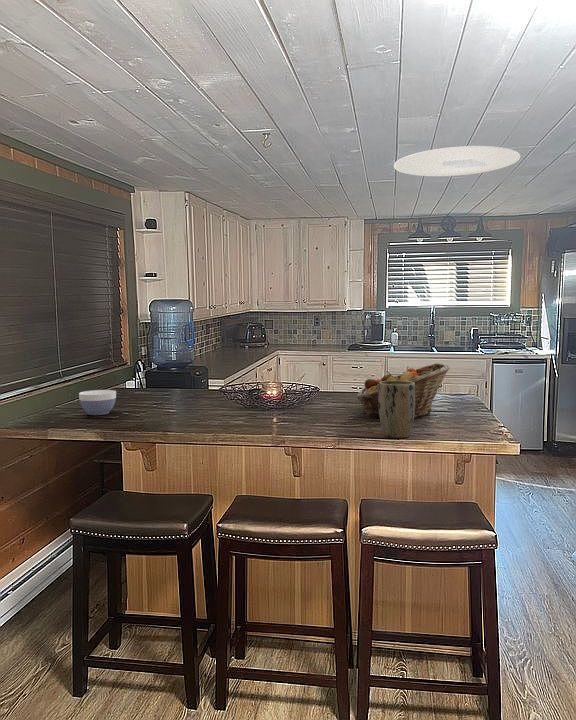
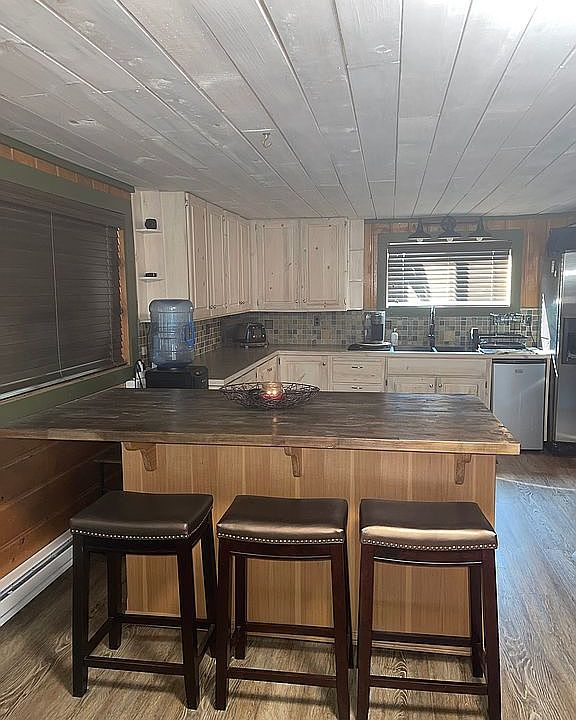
- fruit basket [356,362,451,419]
- ceiling light [393,145,521,177]
- plant pot [378,380,415,439]
- bowl [78,389,117,416]
